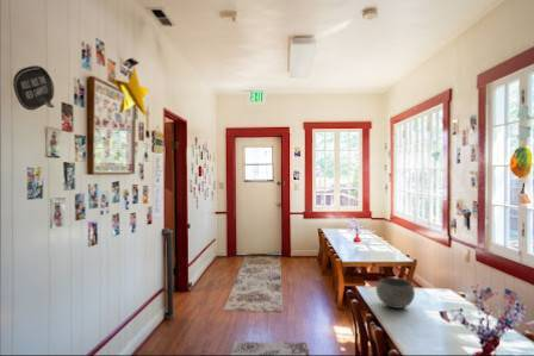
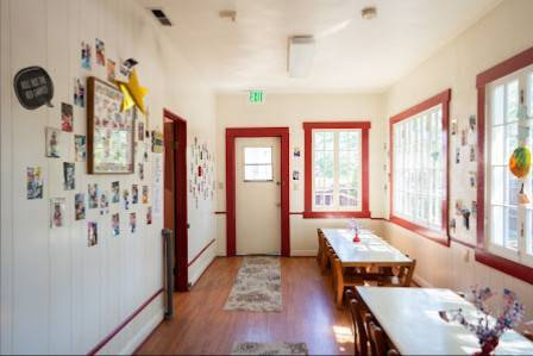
- bowl [375,276,416,310]
